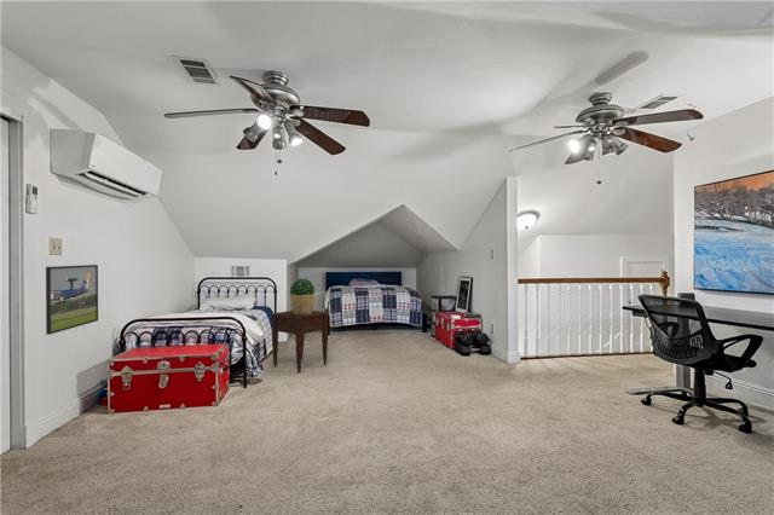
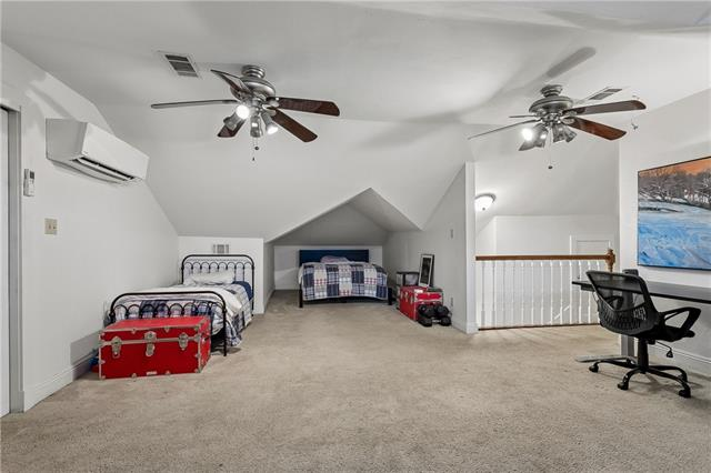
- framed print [45,264,99,336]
- nightstand [271,309,329,374]
- potted plant [289,278,316,316]
